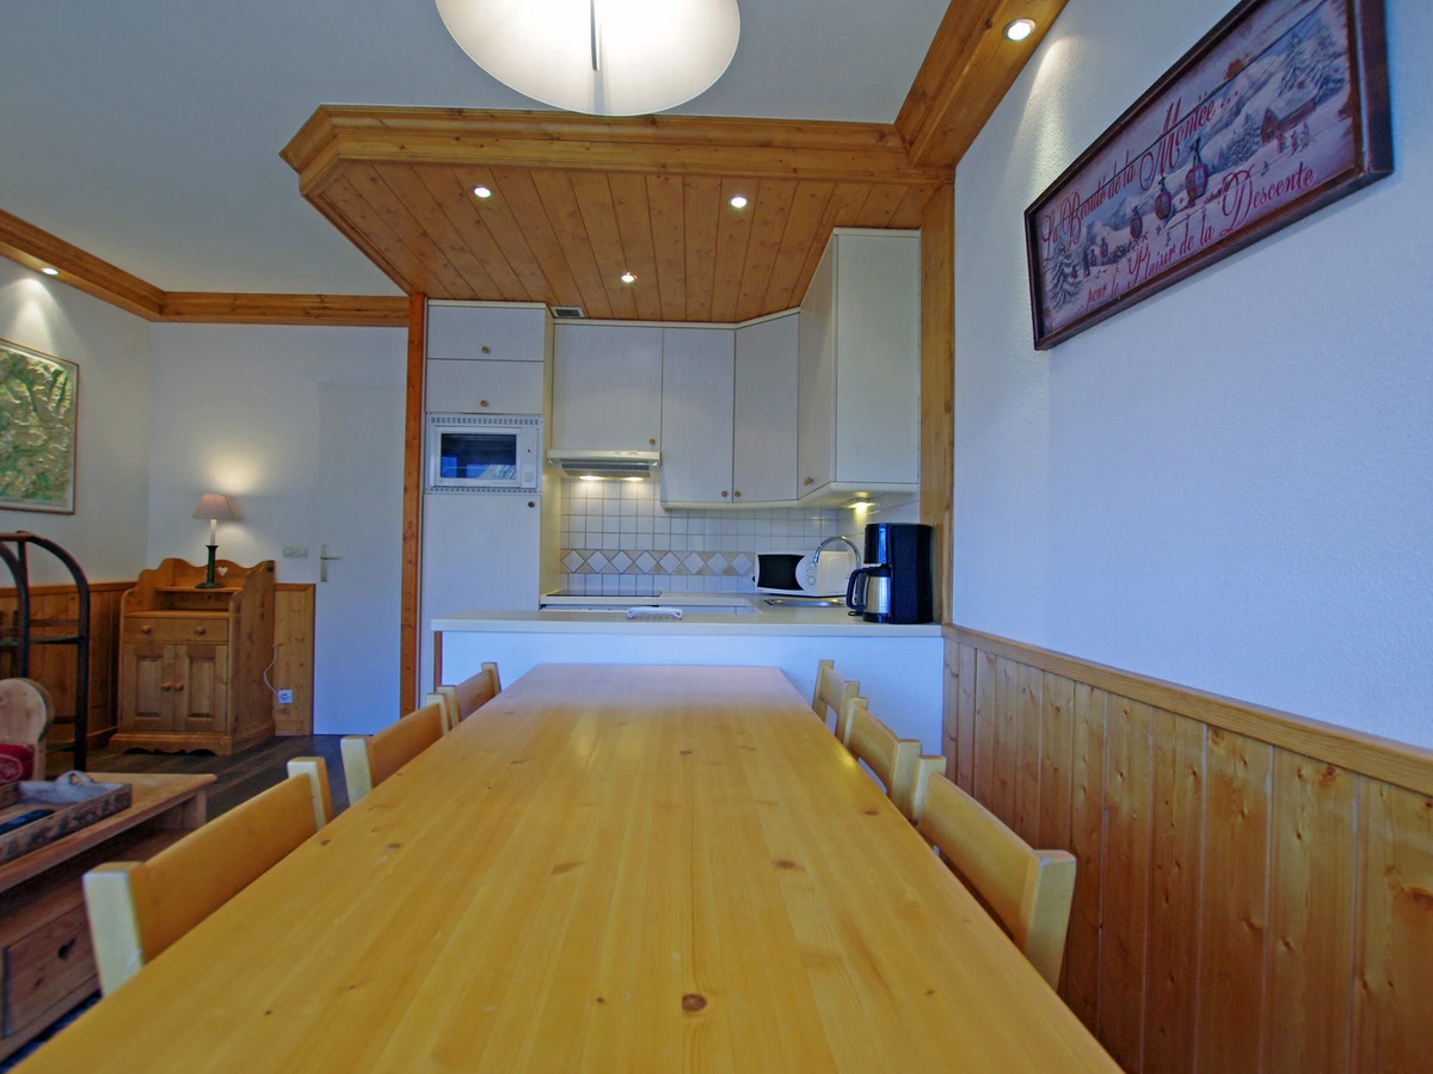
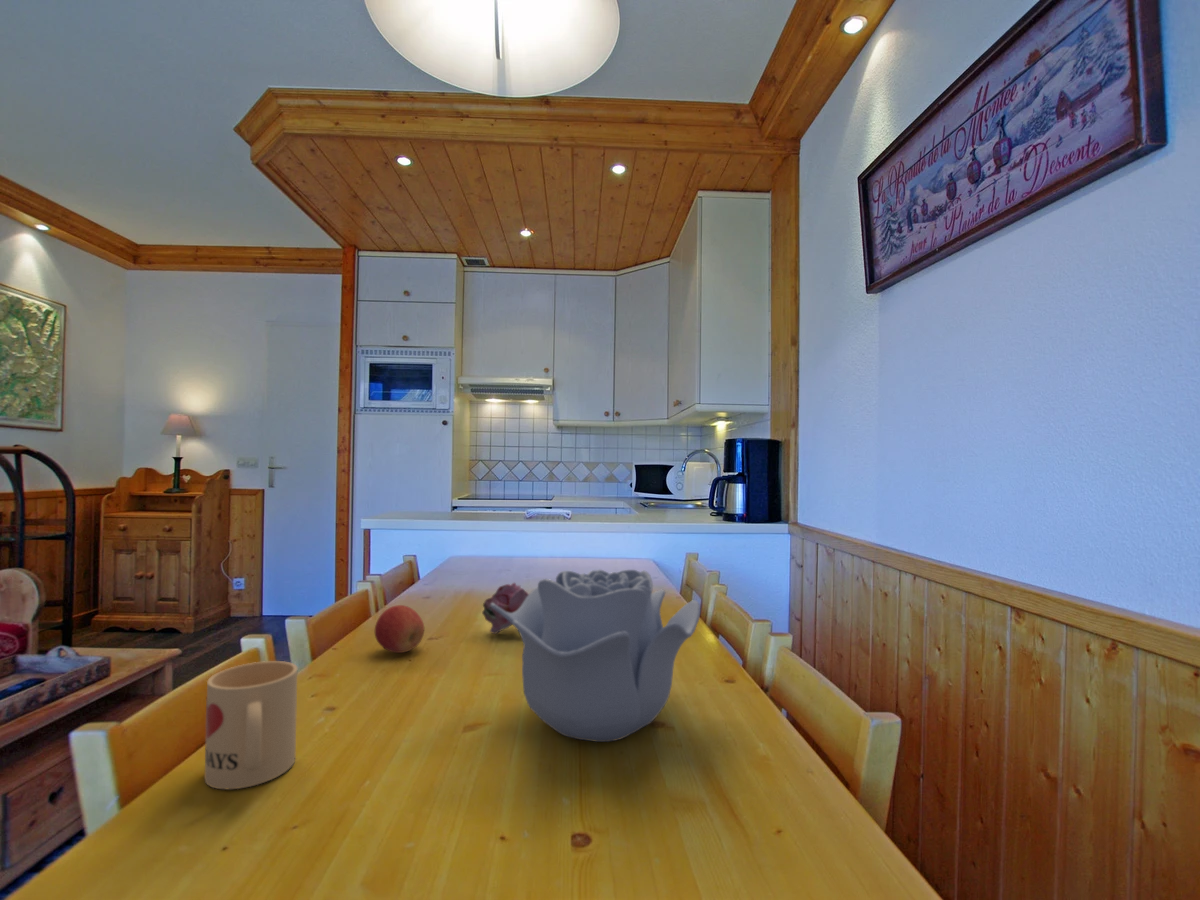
+ flower [481,582,530,635]
+ mug [204,660,298,790]
+ apple [374,604,425,654]
+ decorative bowl [490,569,701,743]
